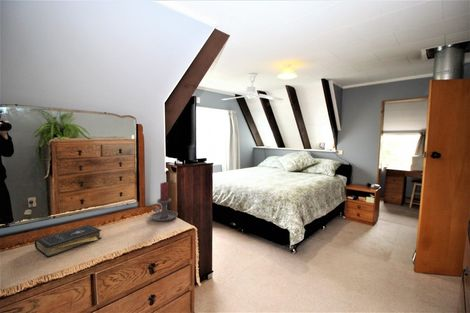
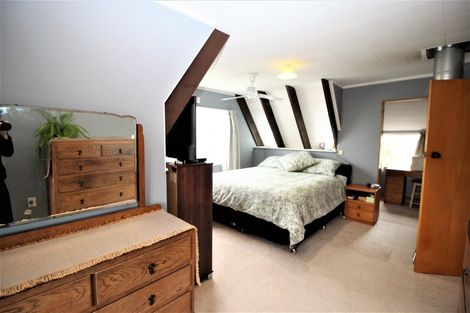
- candle holder [150,181,179,223]
- book [34,224,103,258]
